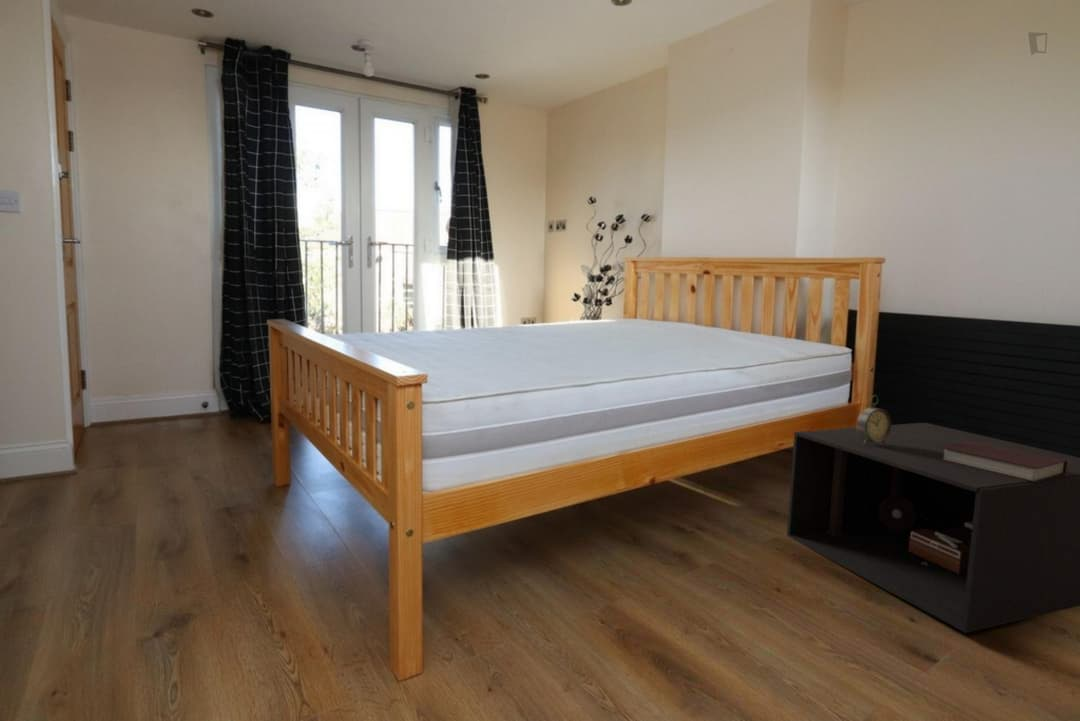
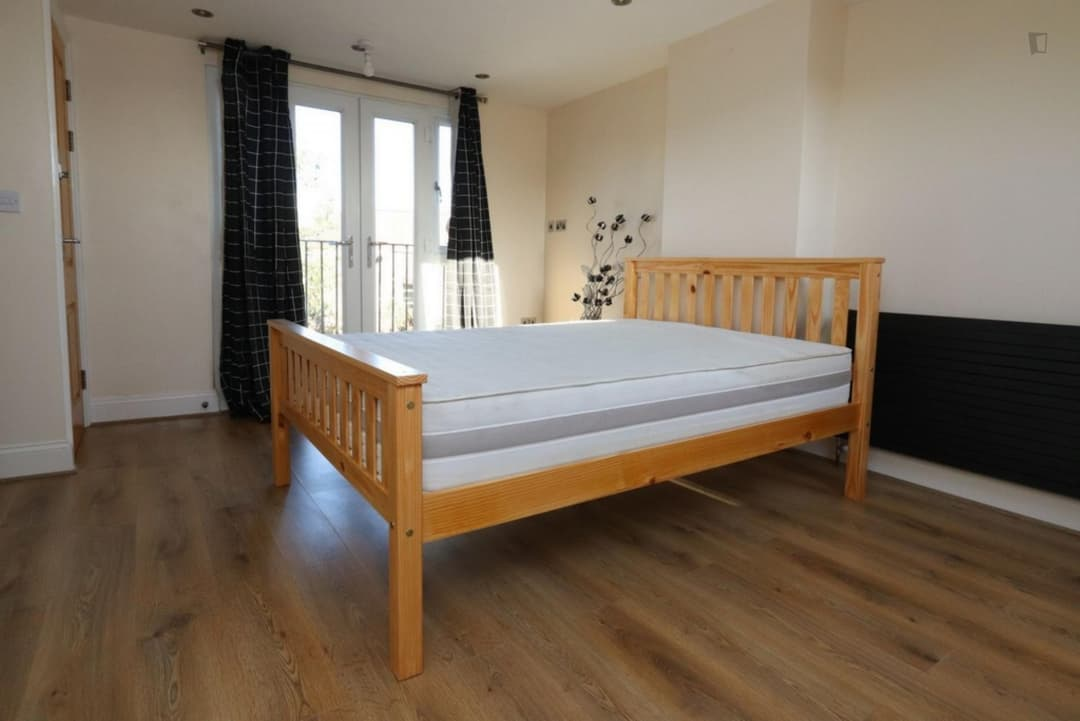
- book [941,441,1067,482]
- nightstand [786,422,1080,634]
- alarm clock [855,394,892,446]
